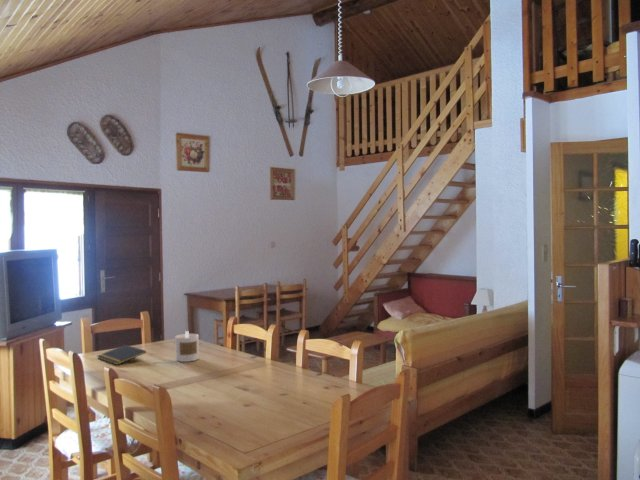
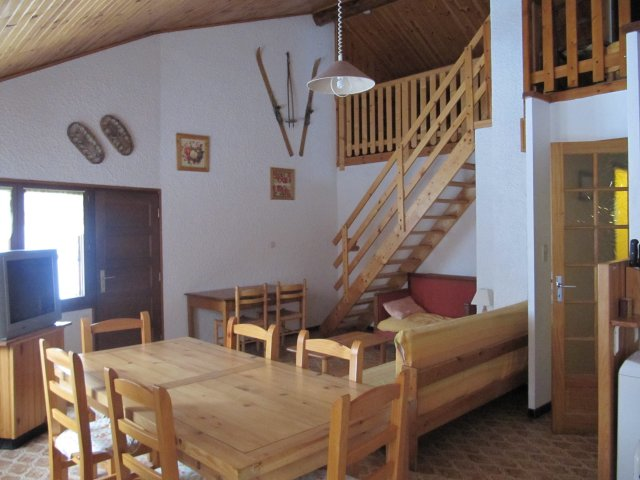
- notepad [97,344,147,366]
- candle [174,330,200,363]
